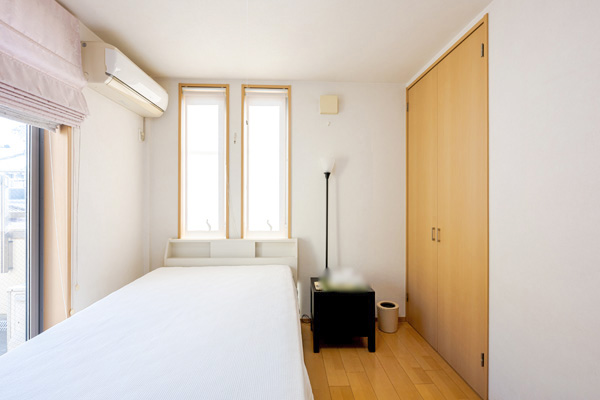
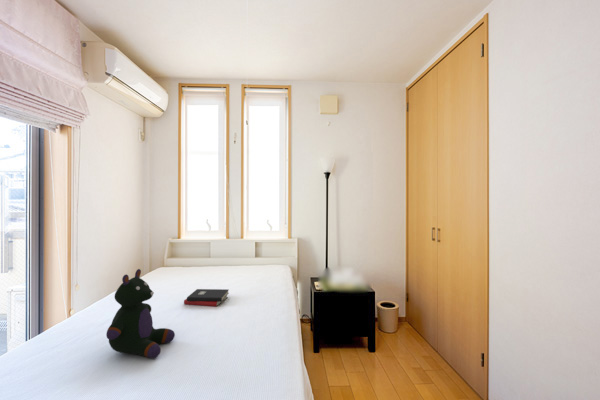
+ hardback book [183,288,230,307]
+ stuffed bear [105,268,176,359]
